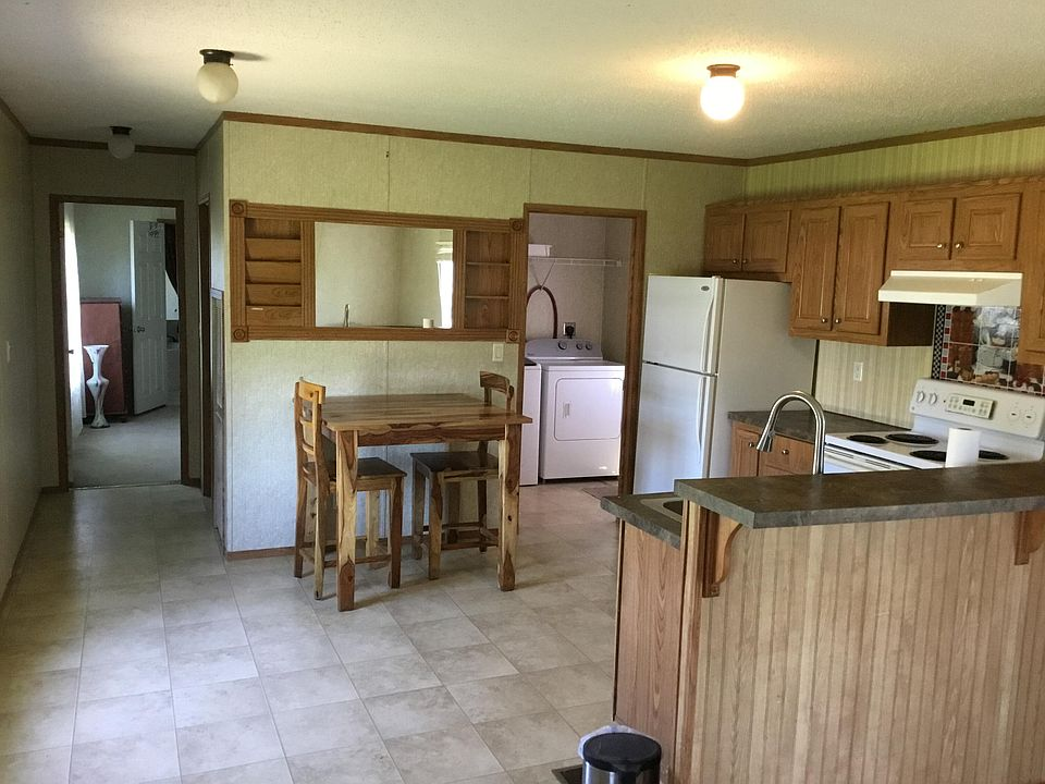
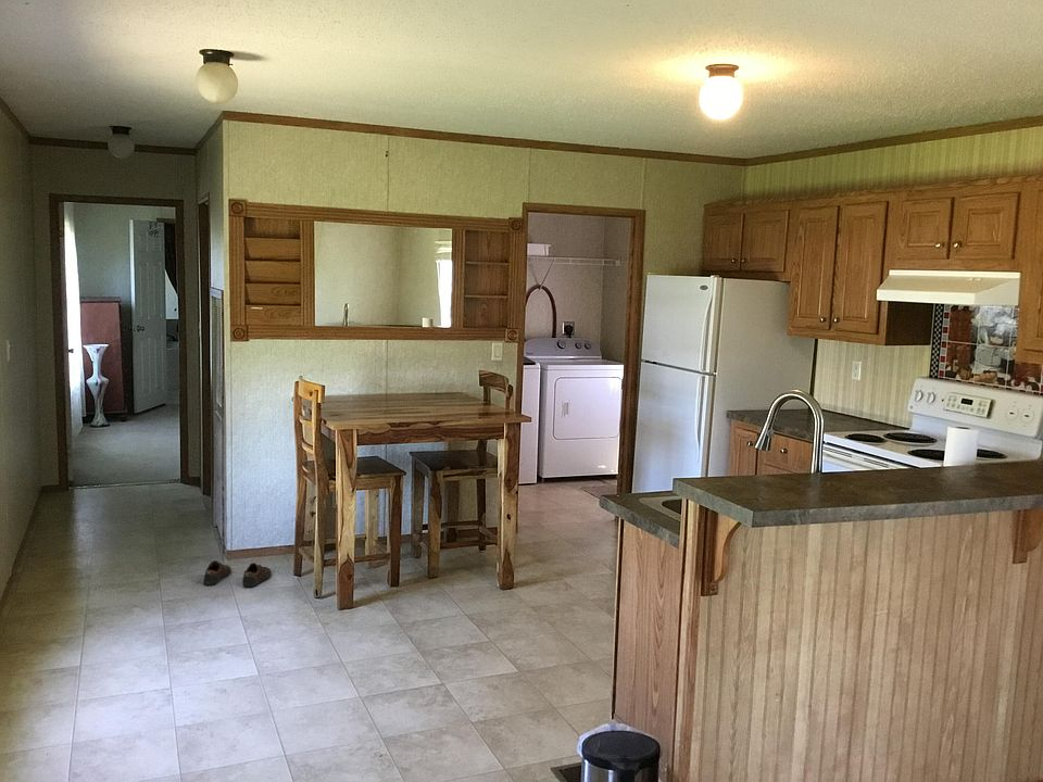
+ shoe [202,559,273,588]
